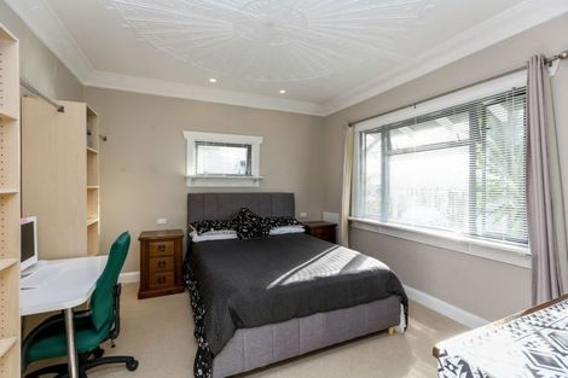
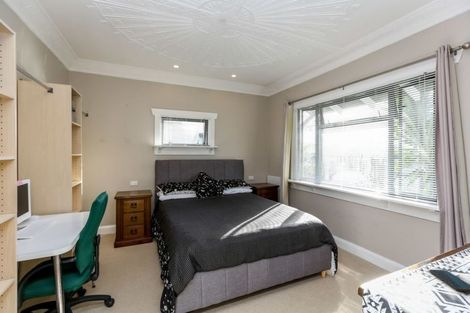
+ smartphone [428,268,470,293]
